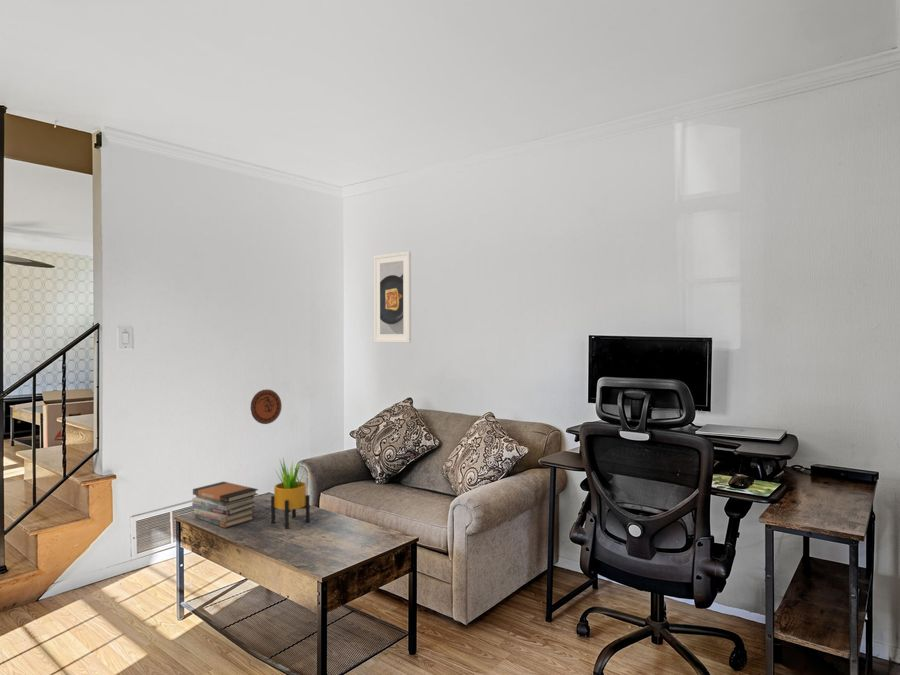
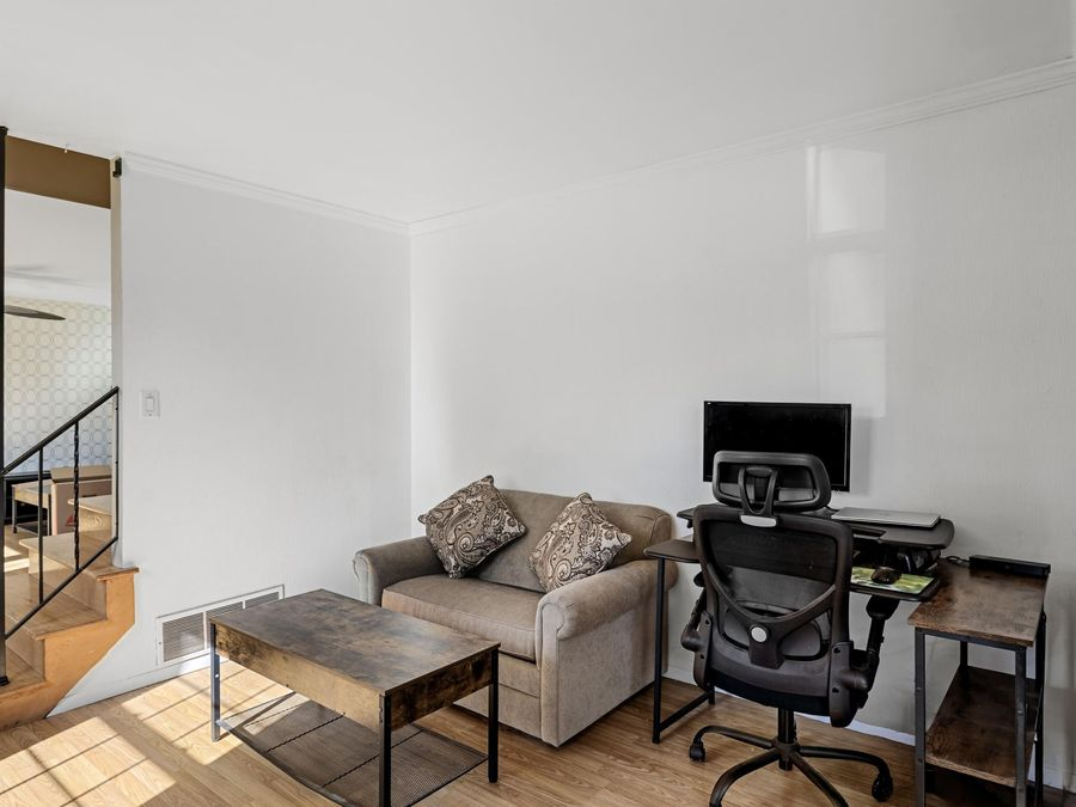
- book stack [191,481,259,529]
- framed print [373,250,412,344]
- potted plant [270,457,311,529]
- decorative plate [250,388,283,425]
